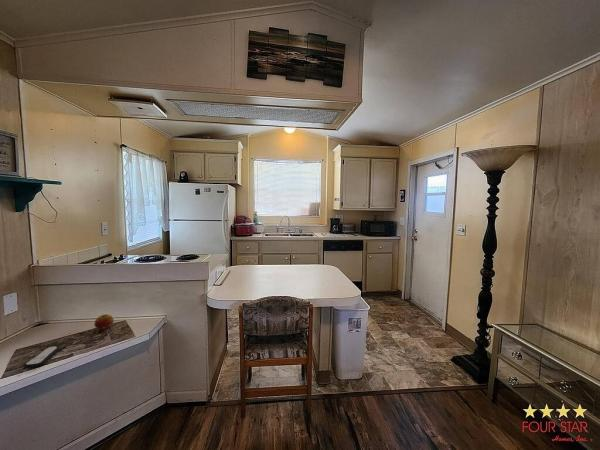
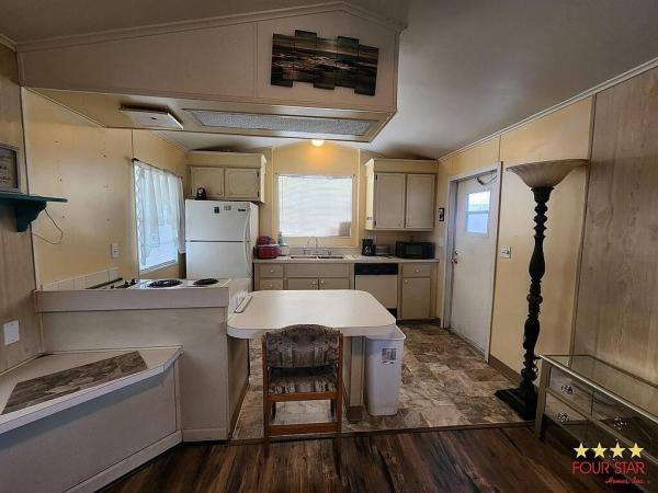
- remote control [22,345,61,370]
- fruit [93,313,115,331]
